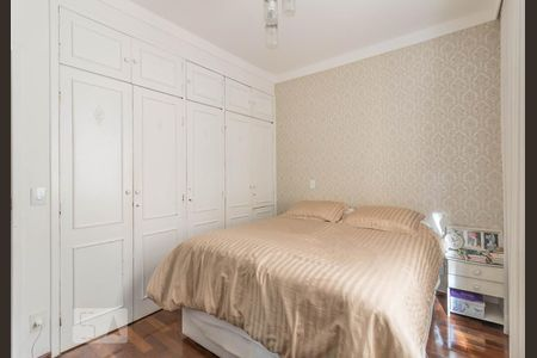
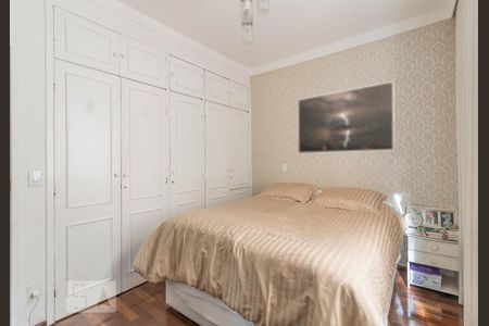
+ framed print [297,80,396,154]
